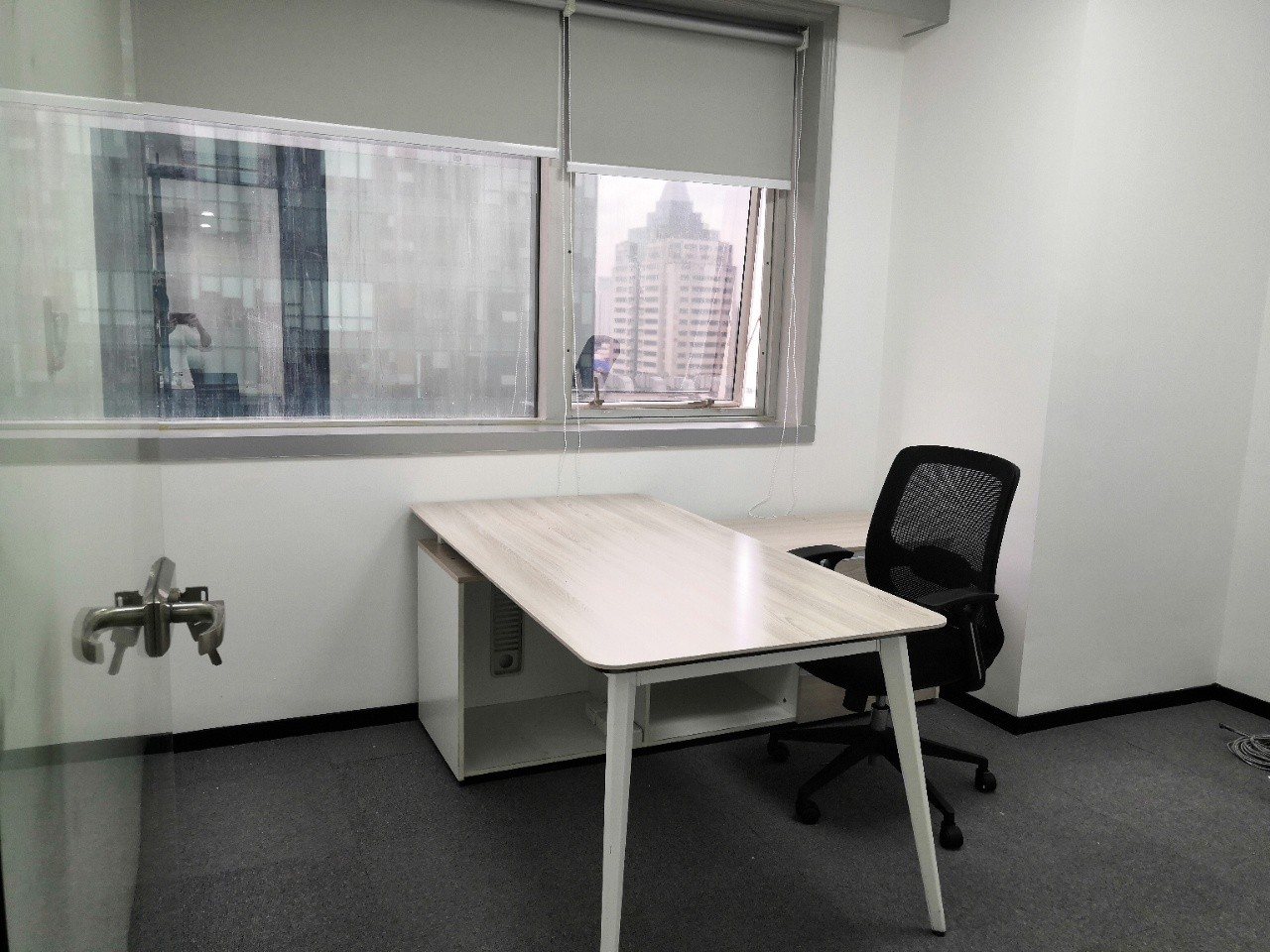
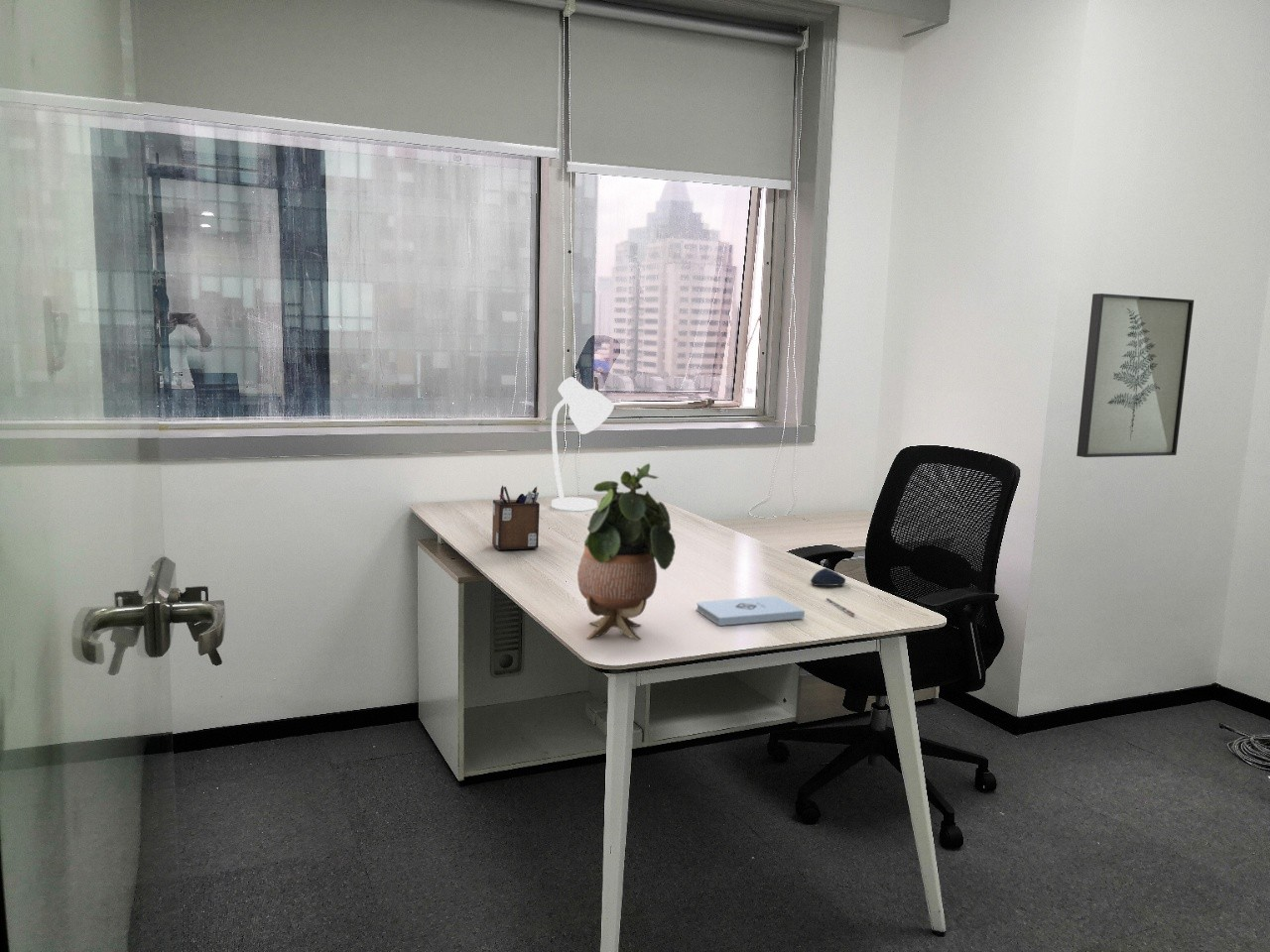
+ desk organizer [491,485,541,550]
+ potted plant [576,462,677,641]
+ computer mouse [810,567,847,587]
+ desk lamp [551,376,615,511]
+ pen [825,597,856,617]
+ wall art [1076,293,1195,458]
+ notepad [696,595,806,627]
